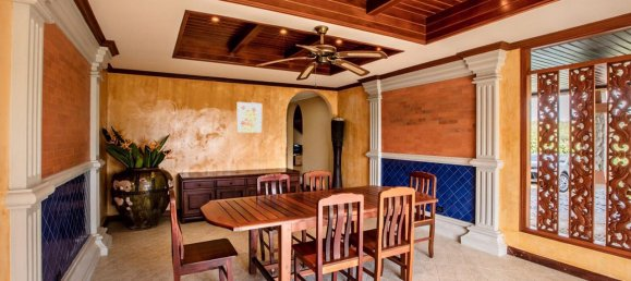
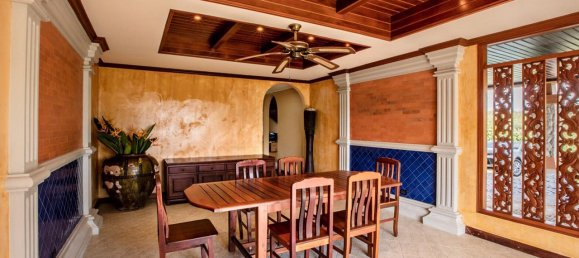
- wall art [235,101,263,134]
